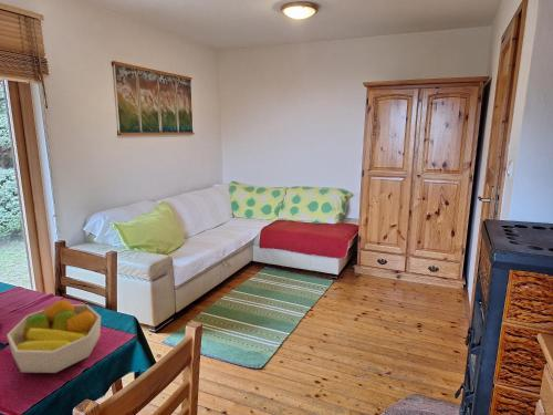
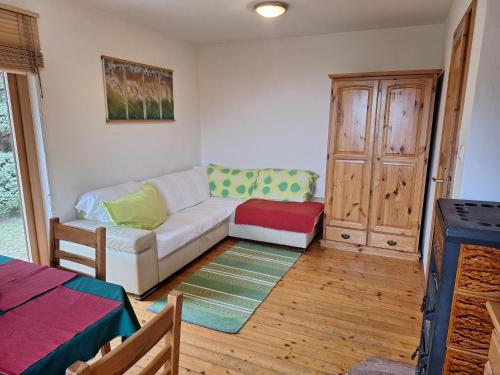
- fruit bowl [6,299,102,374]
